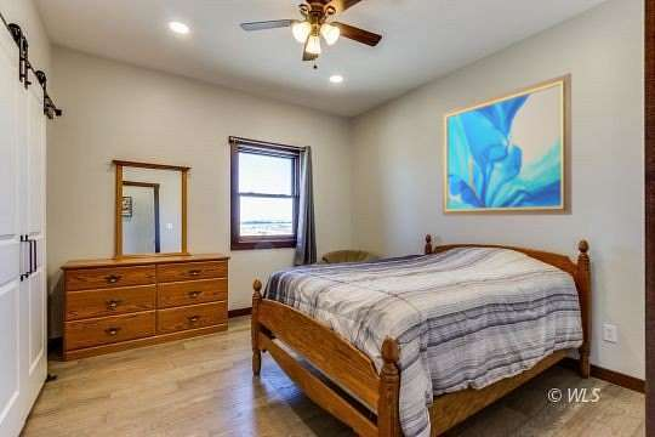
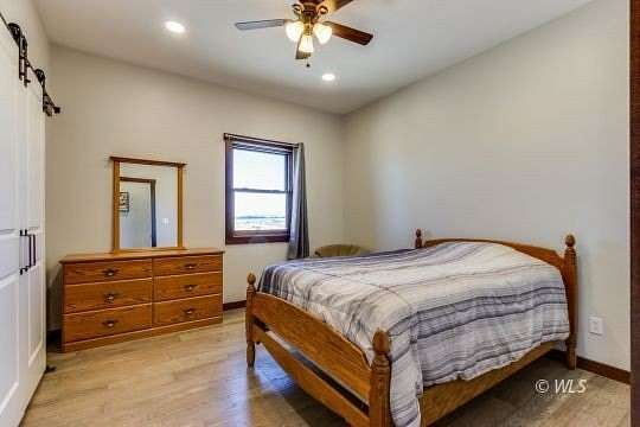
- wall art [440,72,573,217]
